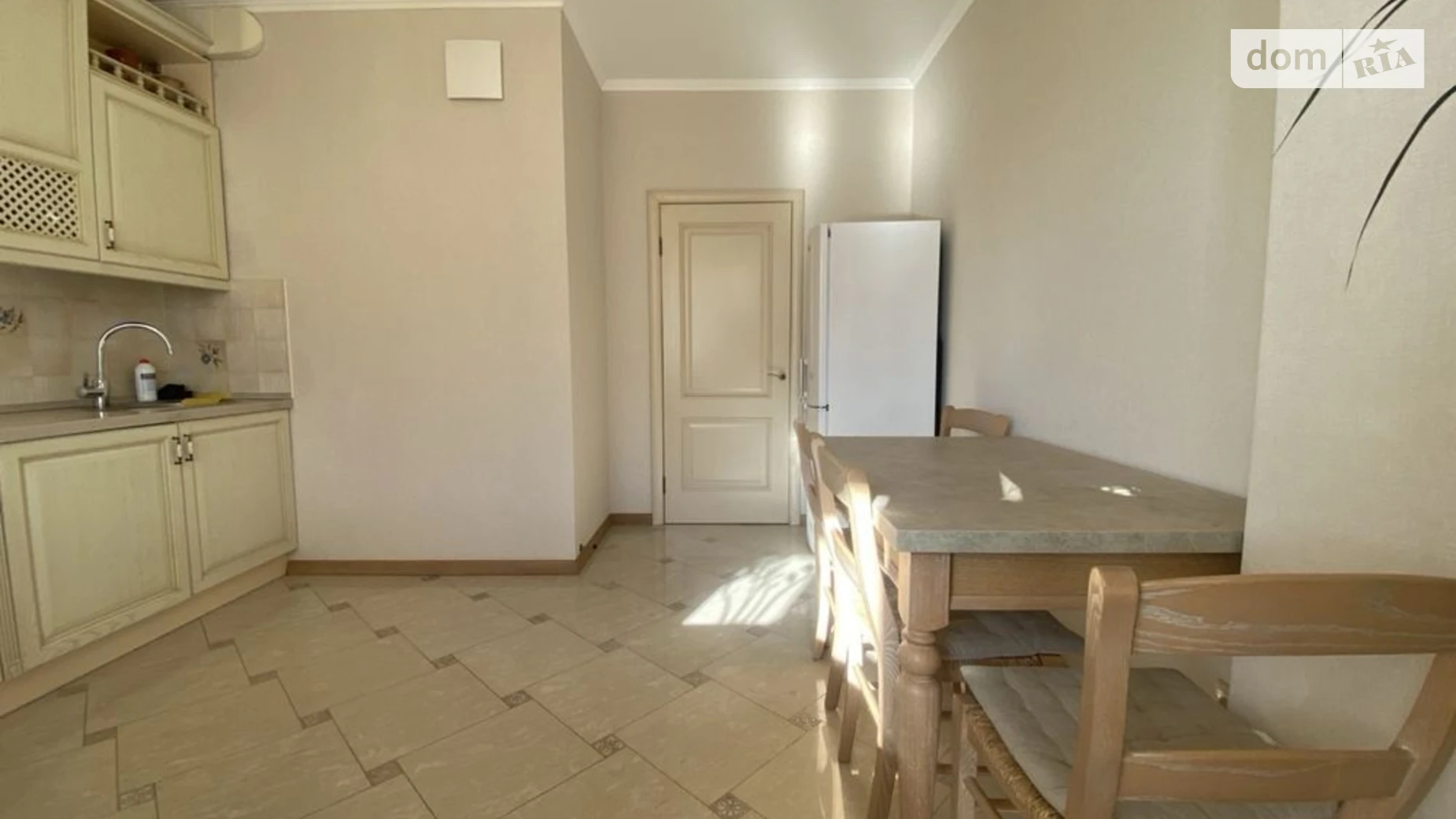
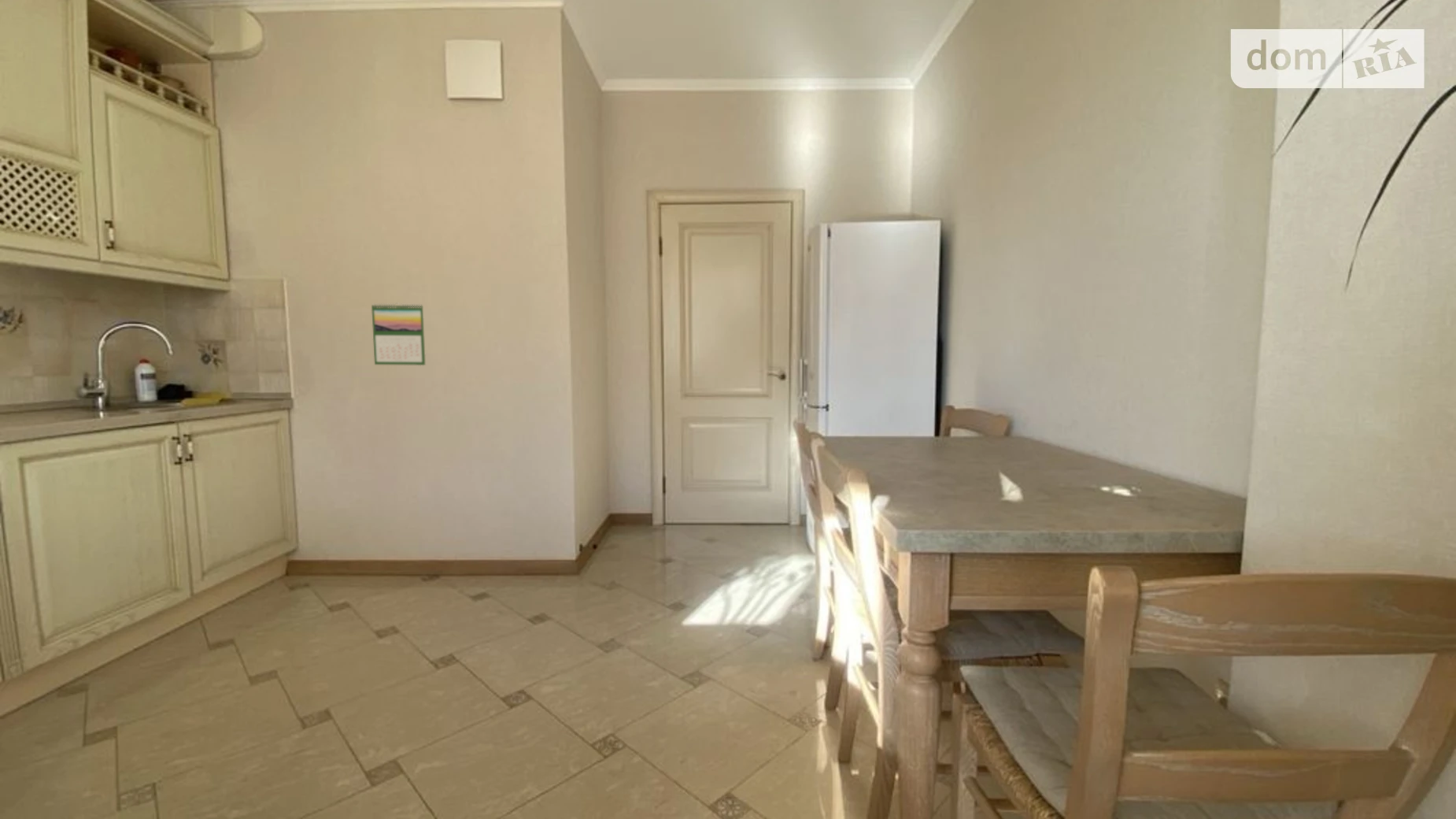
+ calendar [371,302,427,366]
